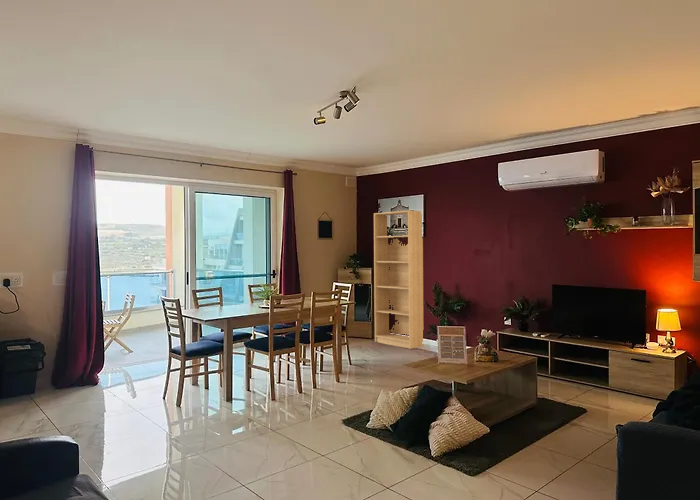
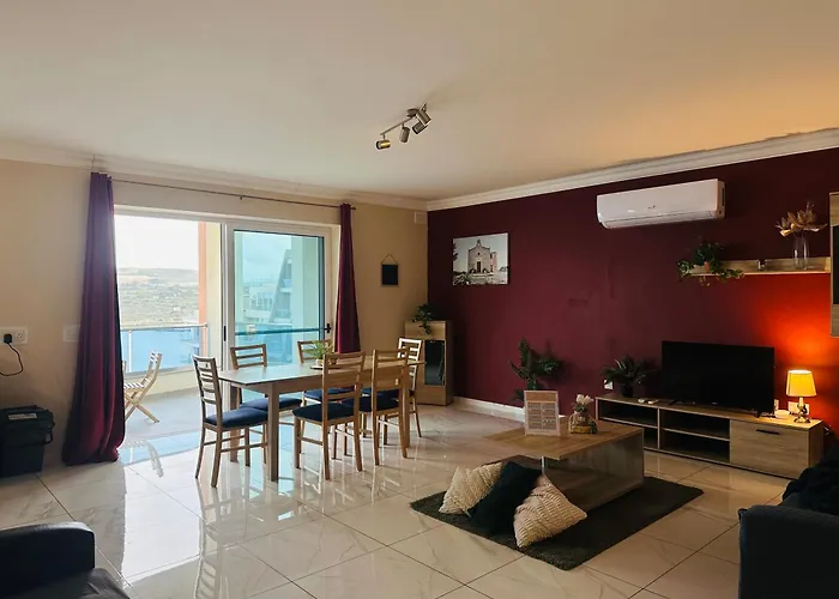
- bookshelf [373,209,425,350]
